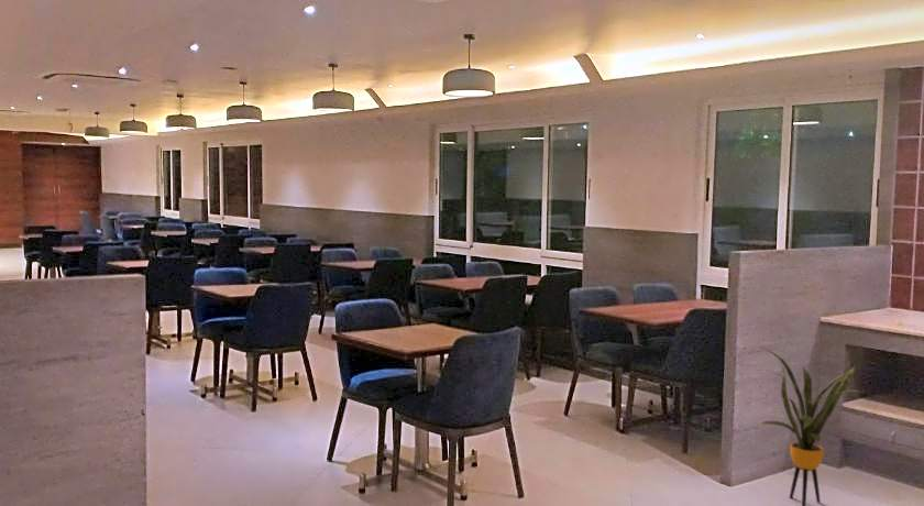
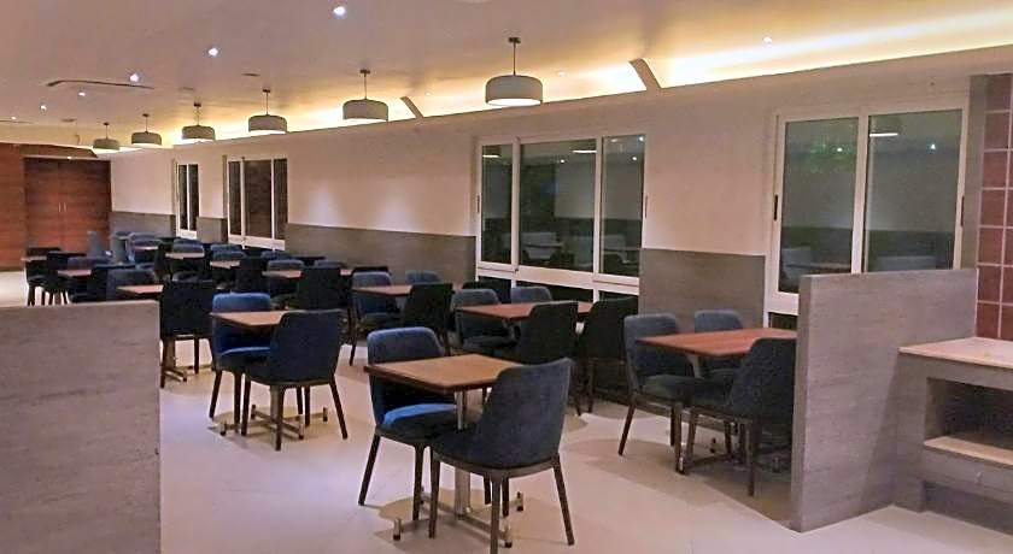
- house plant [758,345,865,506]
